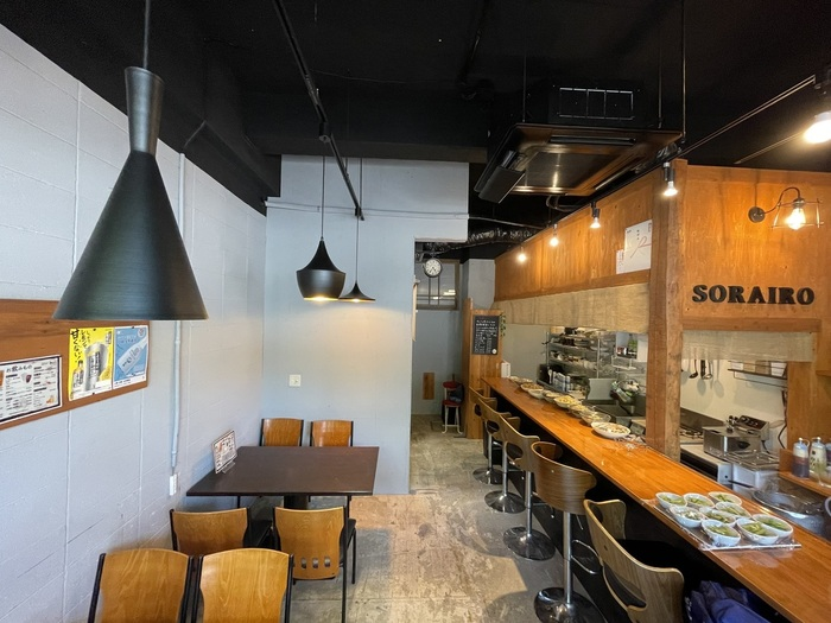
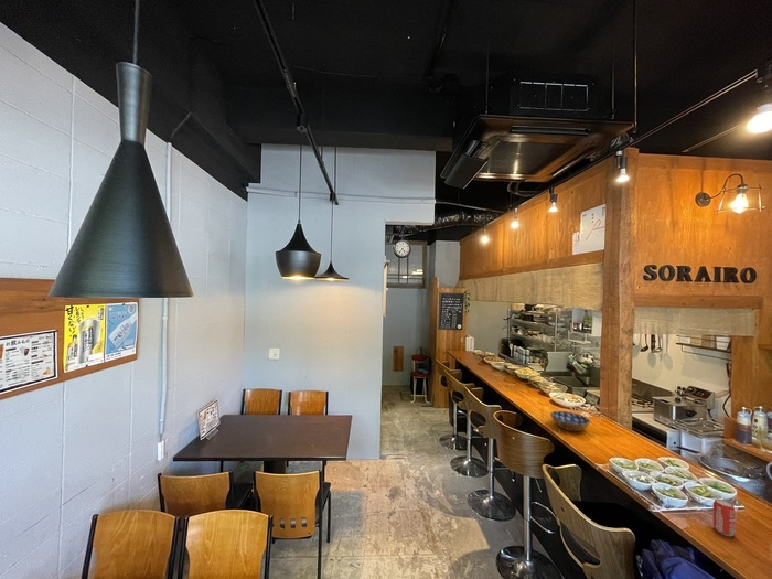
+ beverage can [712,497,737,537]
+ bowl [549,410,591,432]
